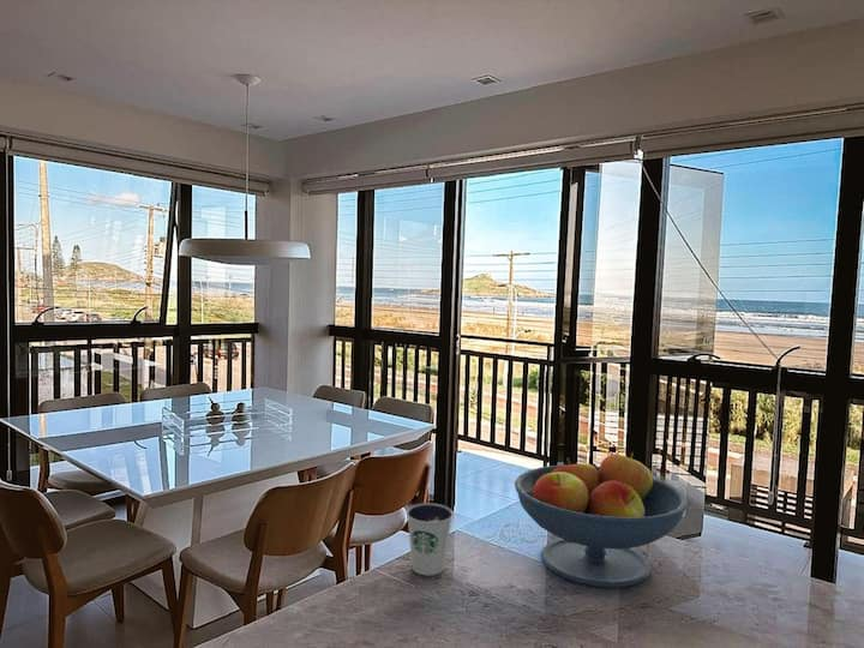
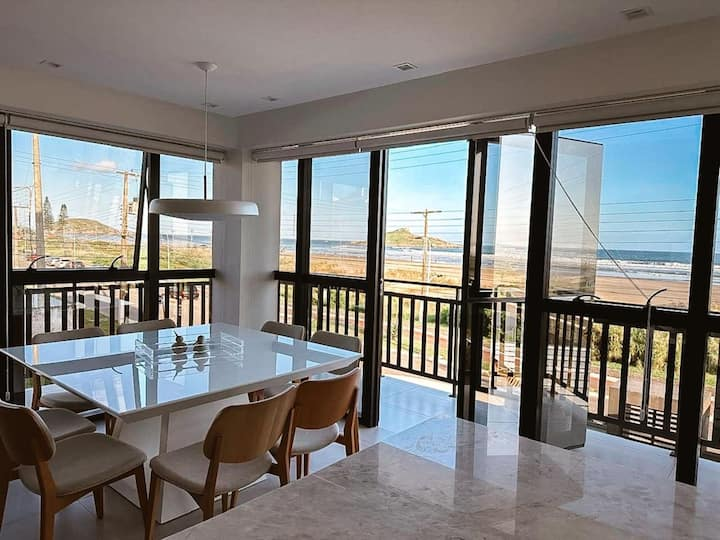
- dixie cup [406,502,454,577]
- fruit bowl [514,451,689,589]
